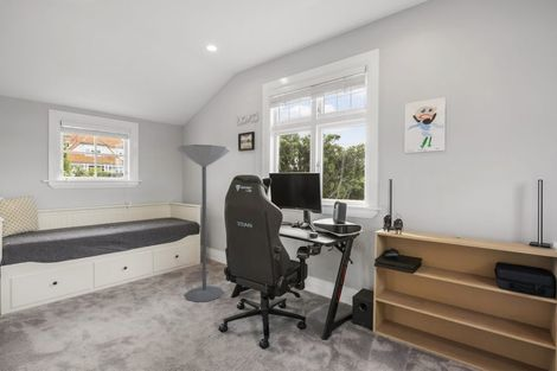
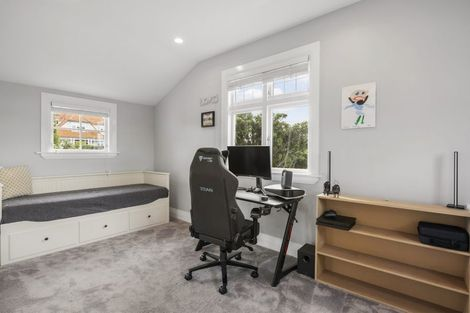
- floor lamp [175,143,231,303]
